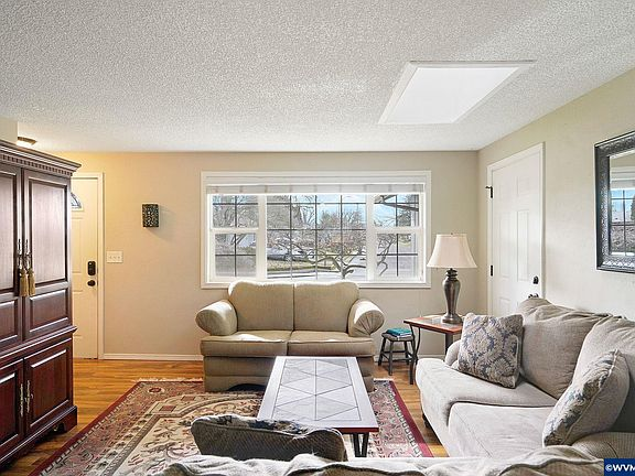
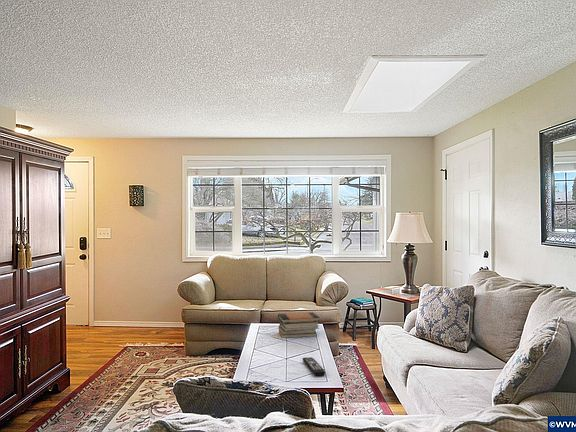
+ book stack [277,311,320,339]
+ remote control [302,356,326,377]
